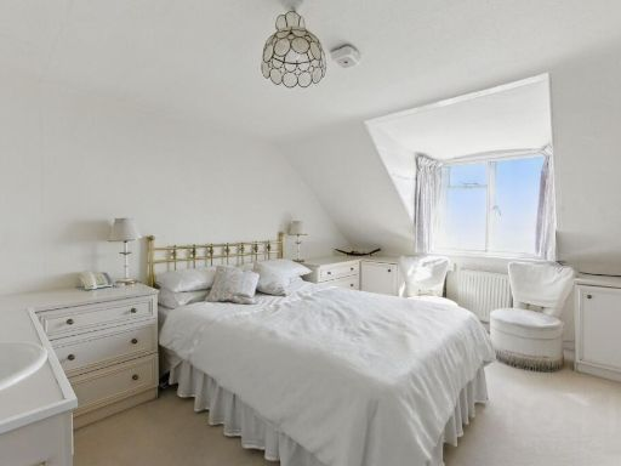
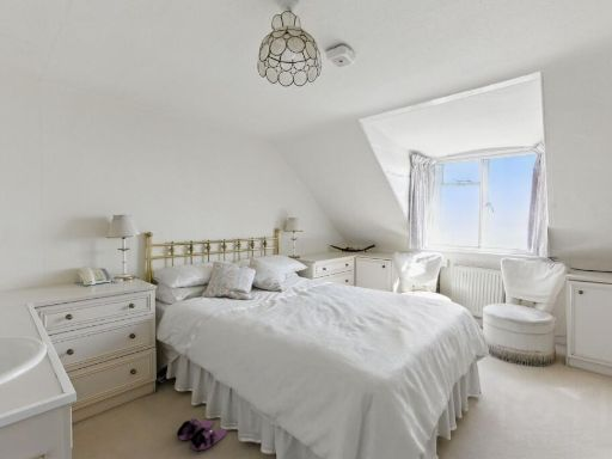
+ slippers [176,417,228,452]
